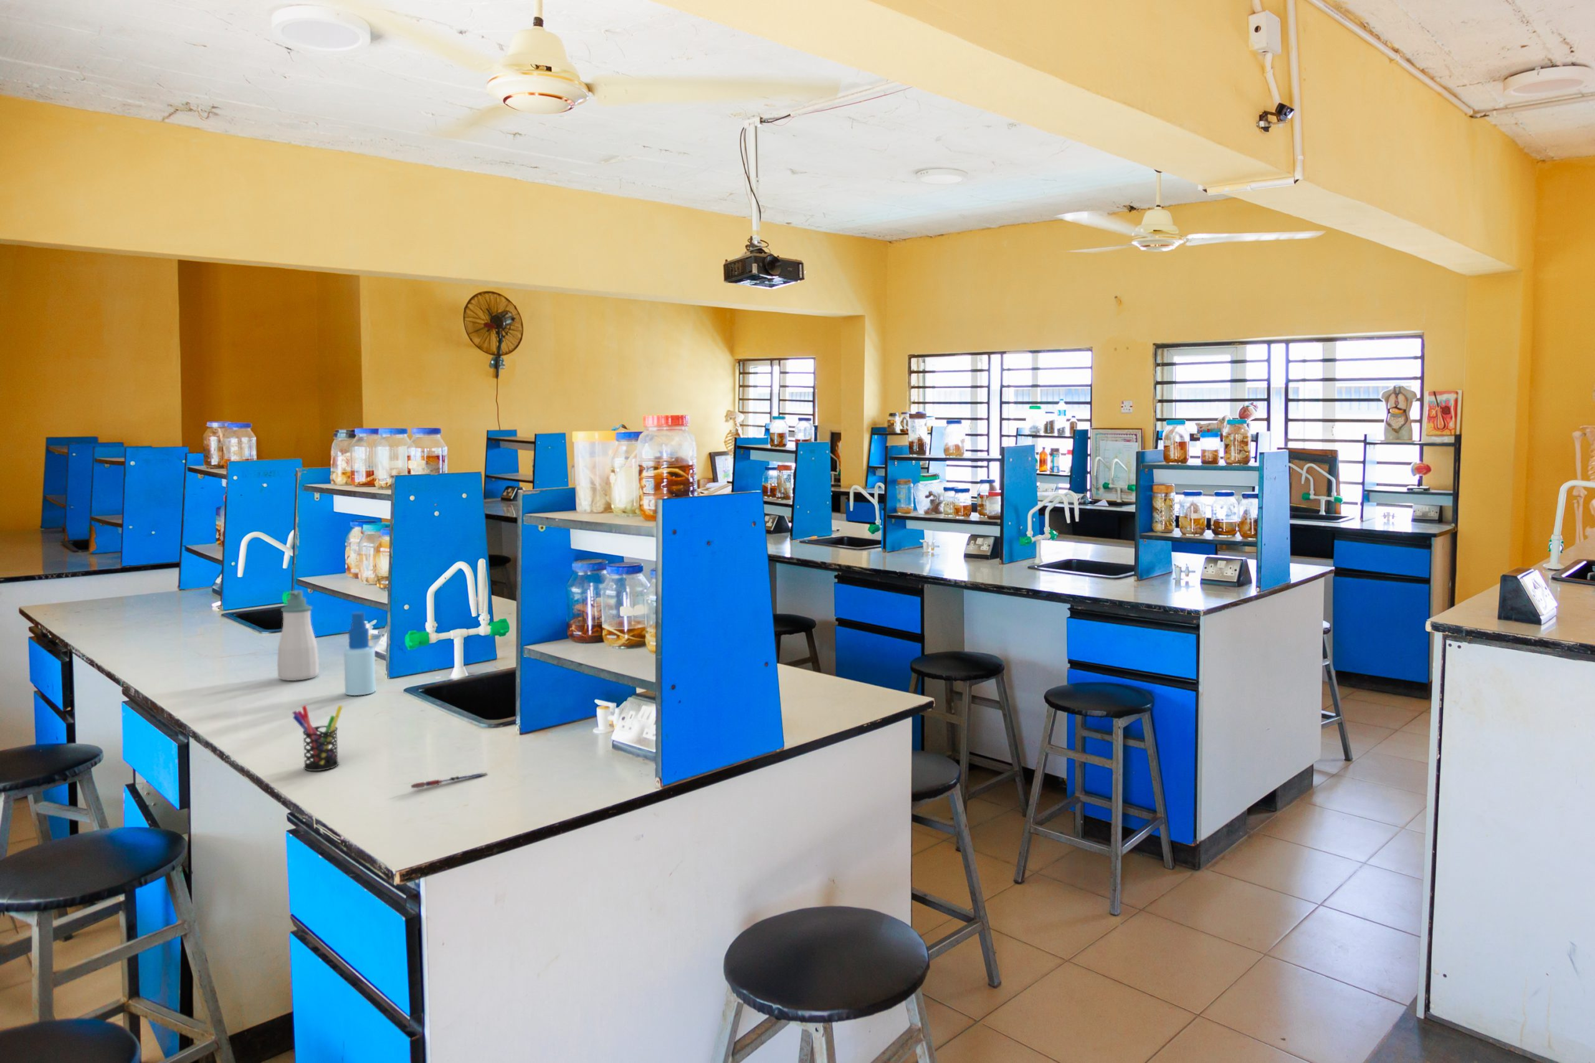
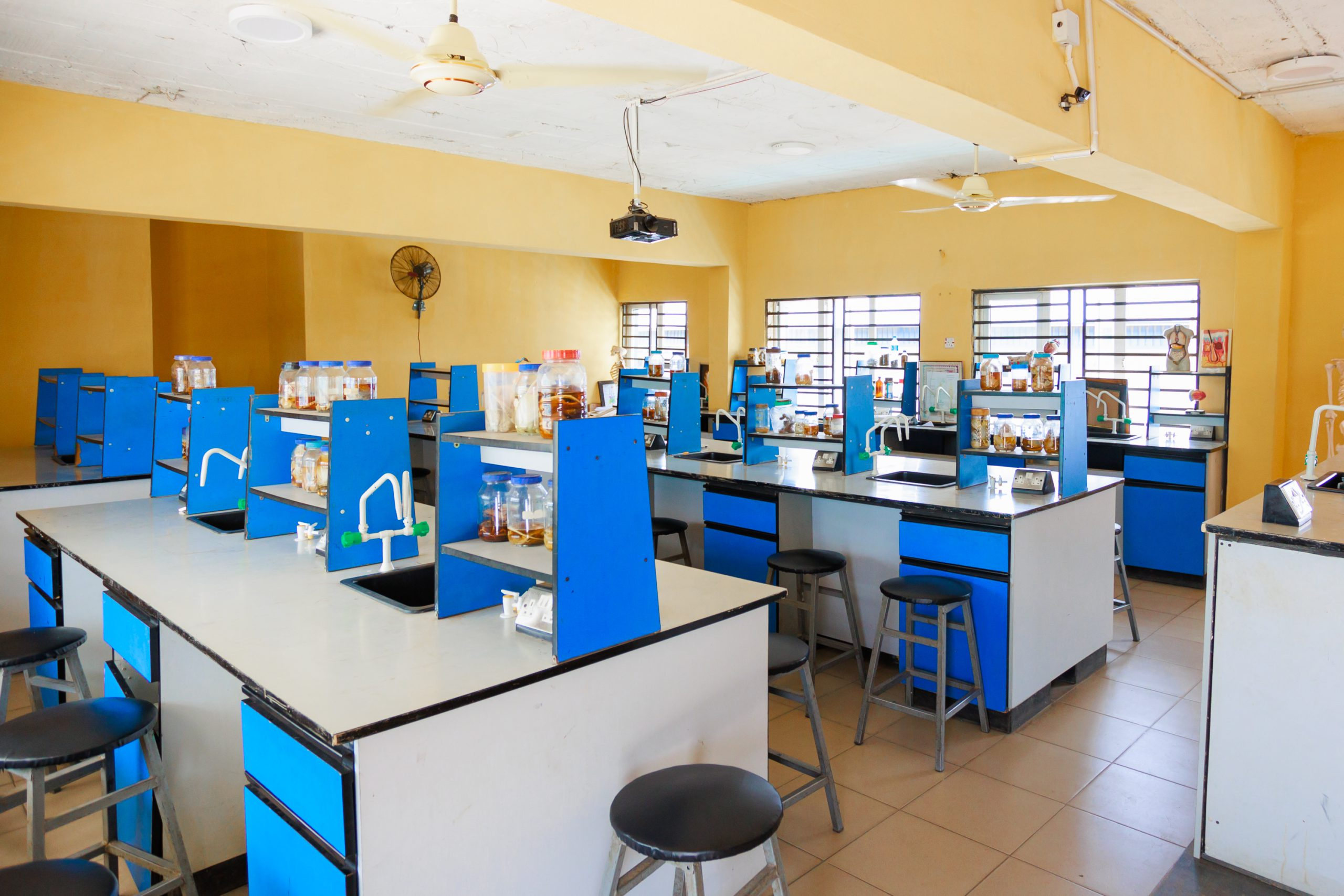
- pen [411,772,489,789]
- pen holder [292,705,343,771]
- spray bottle [343,611,376,696]
- soap bottle [277,591,319,681]
